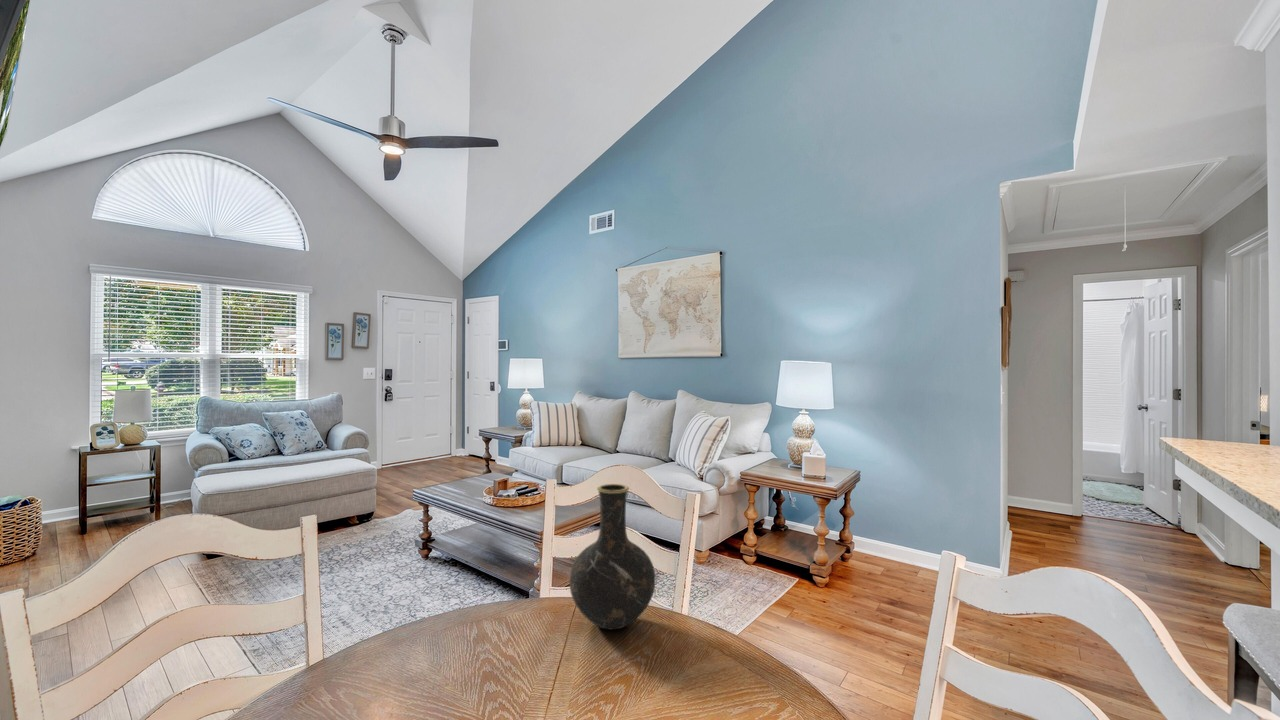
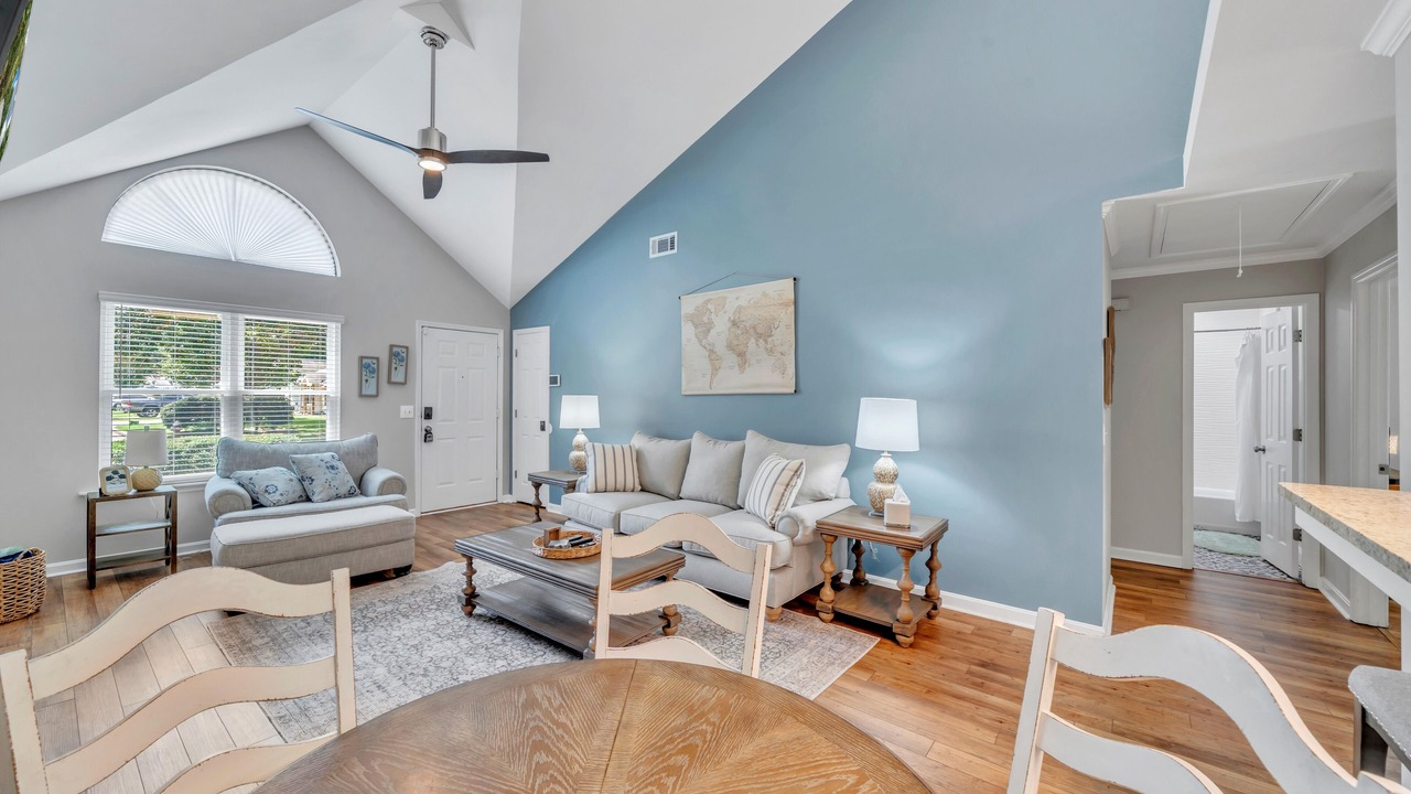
- vase [569,483,656,631]
